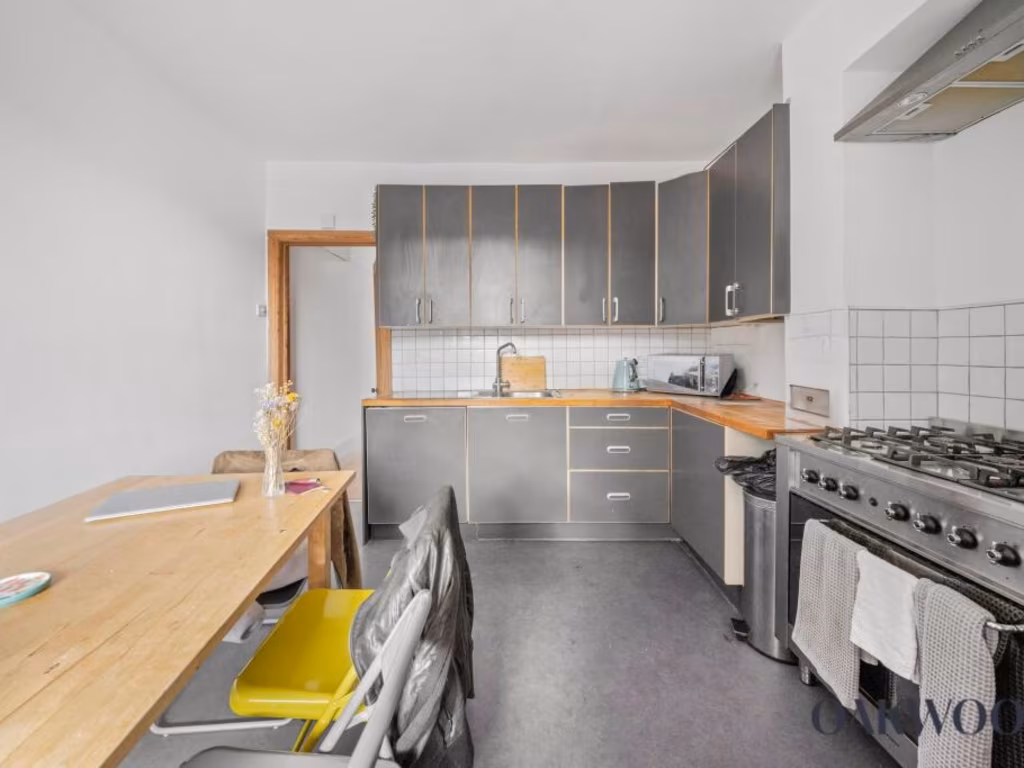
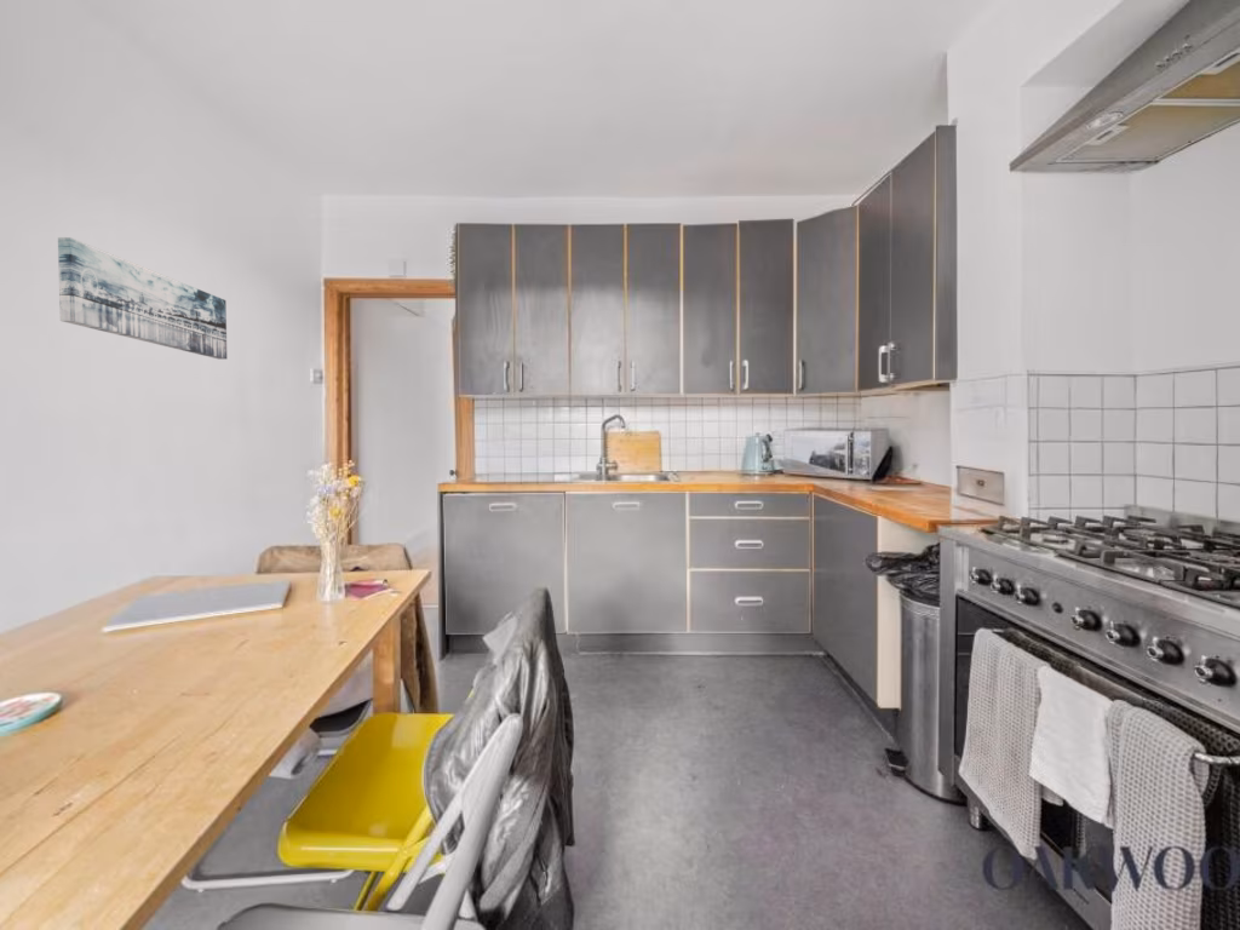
+ wall art [57,236,228,360]
